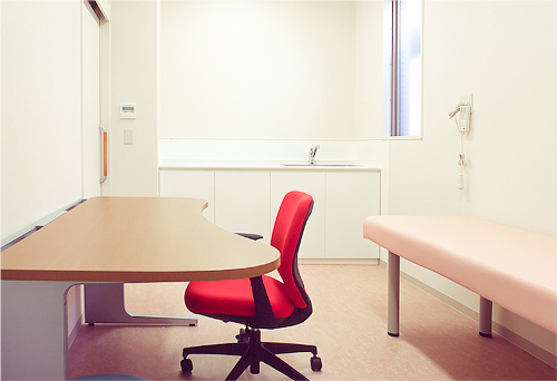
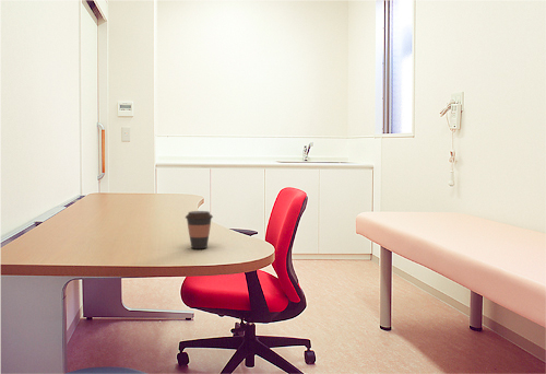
+ coffee cup [185,210,214,249]
